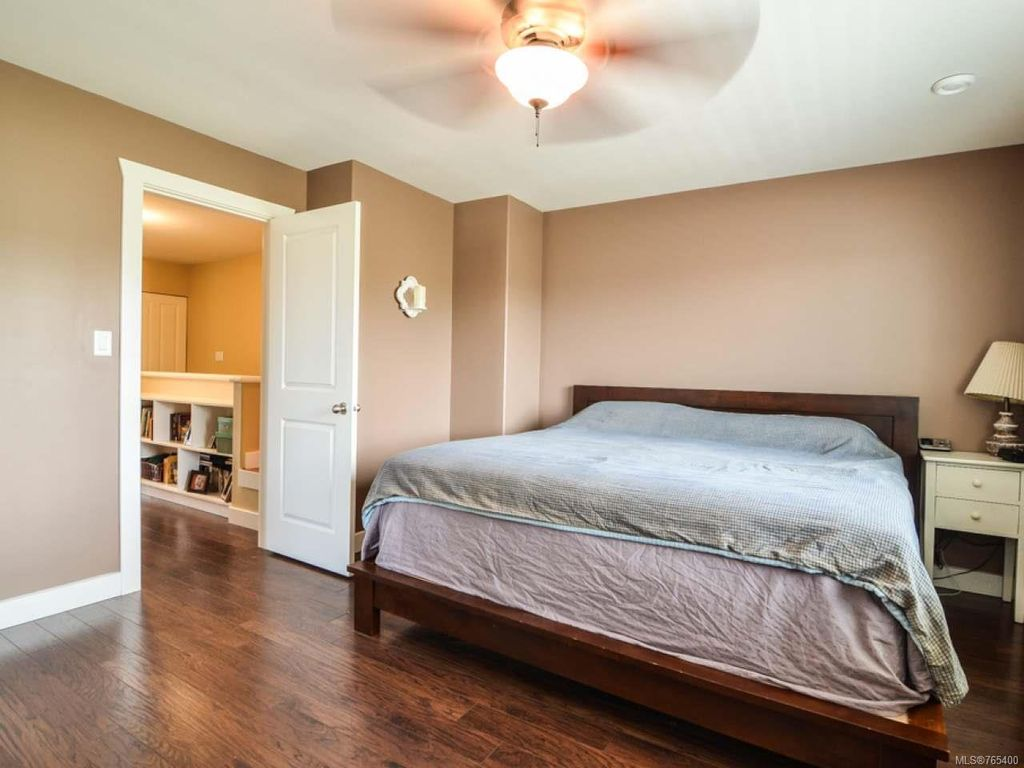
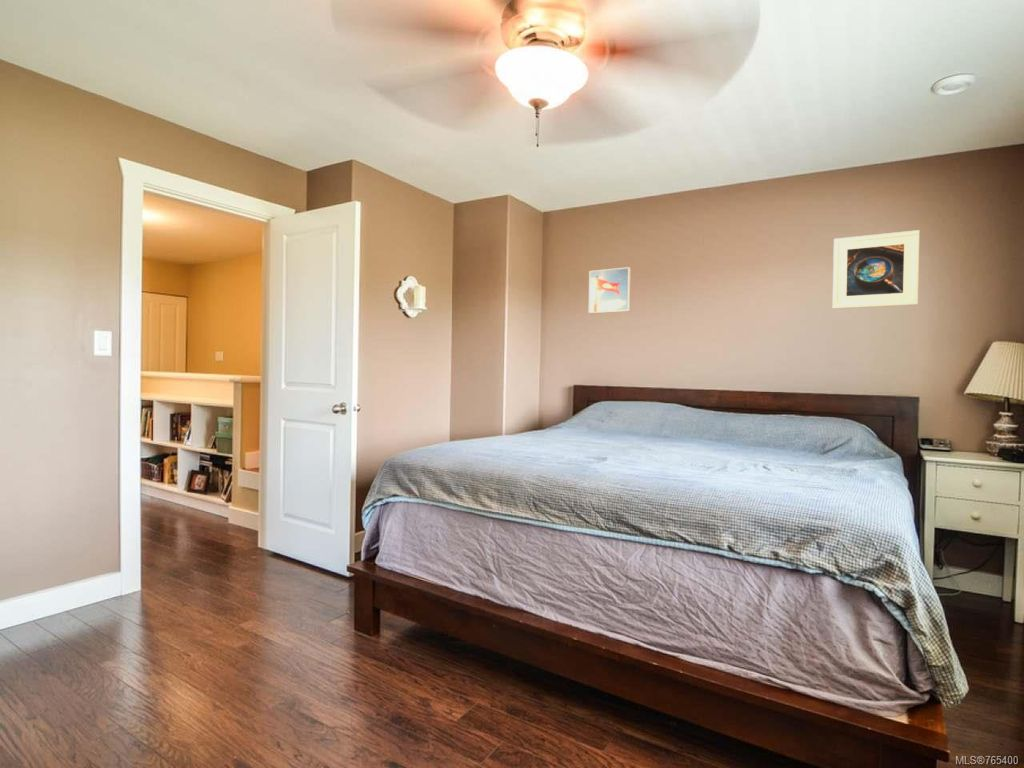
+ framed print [832,229,921,310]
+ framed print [588,266,632,314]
